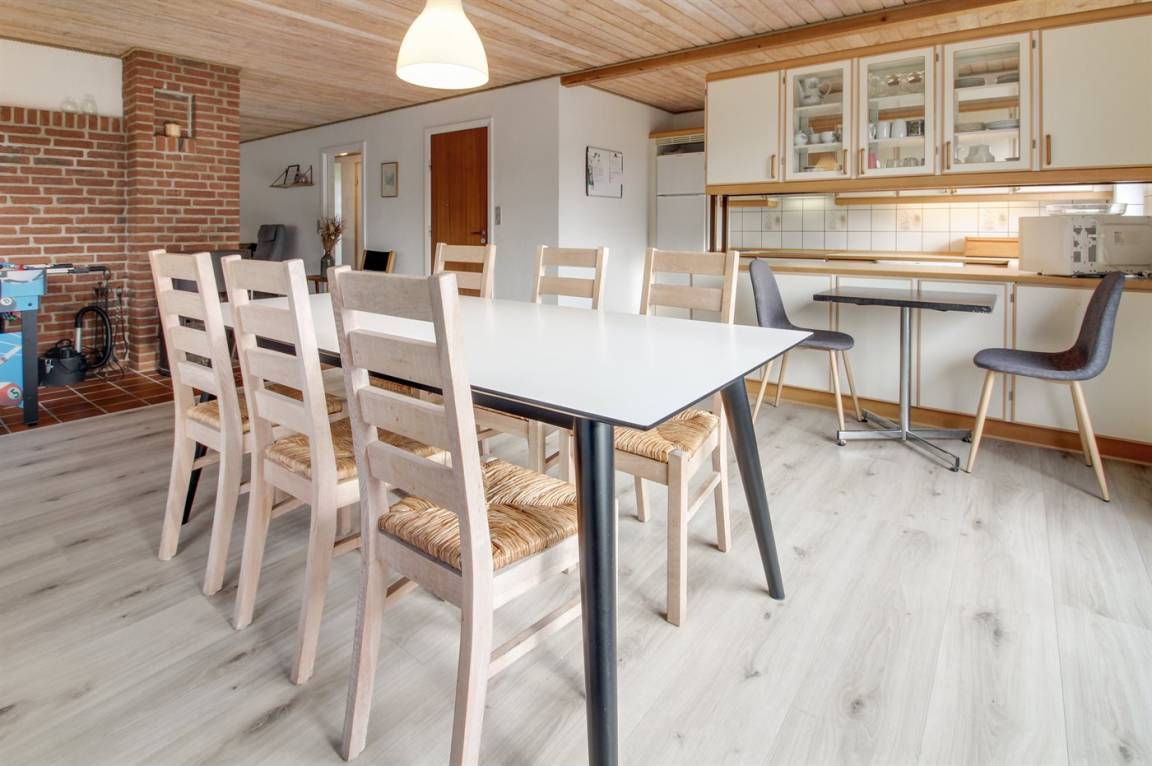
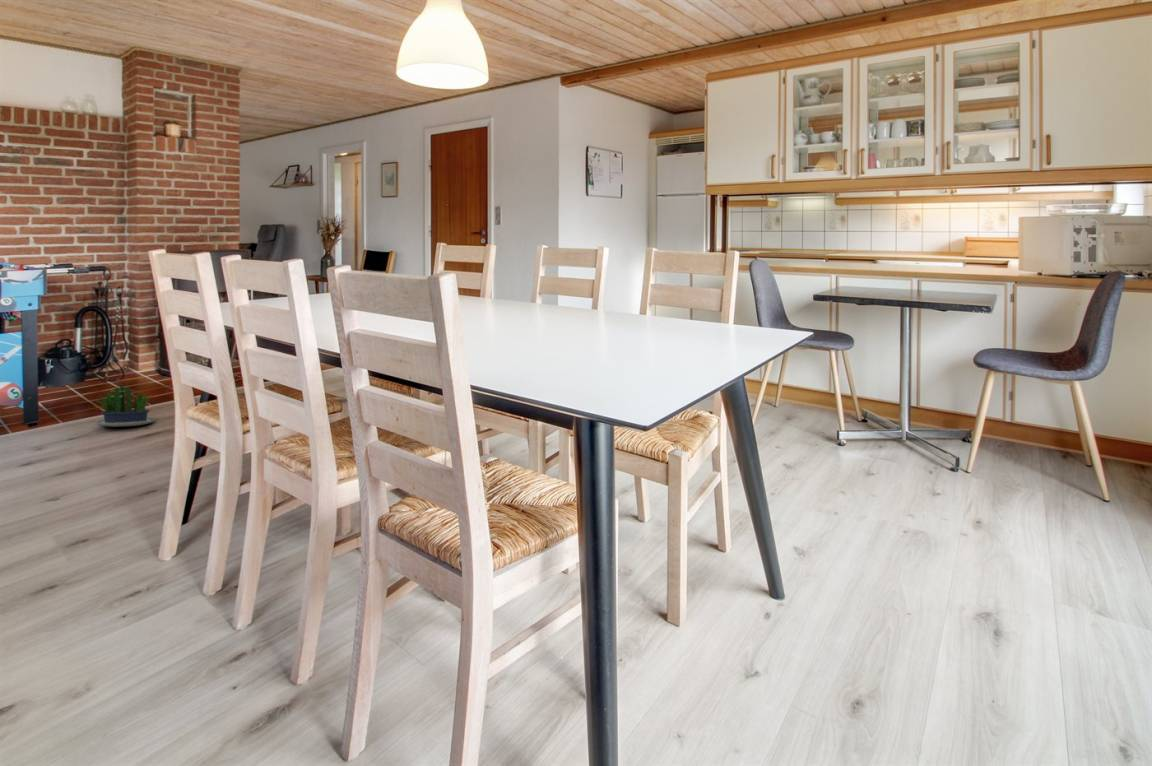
+ potted plant [85,385,156,428]
